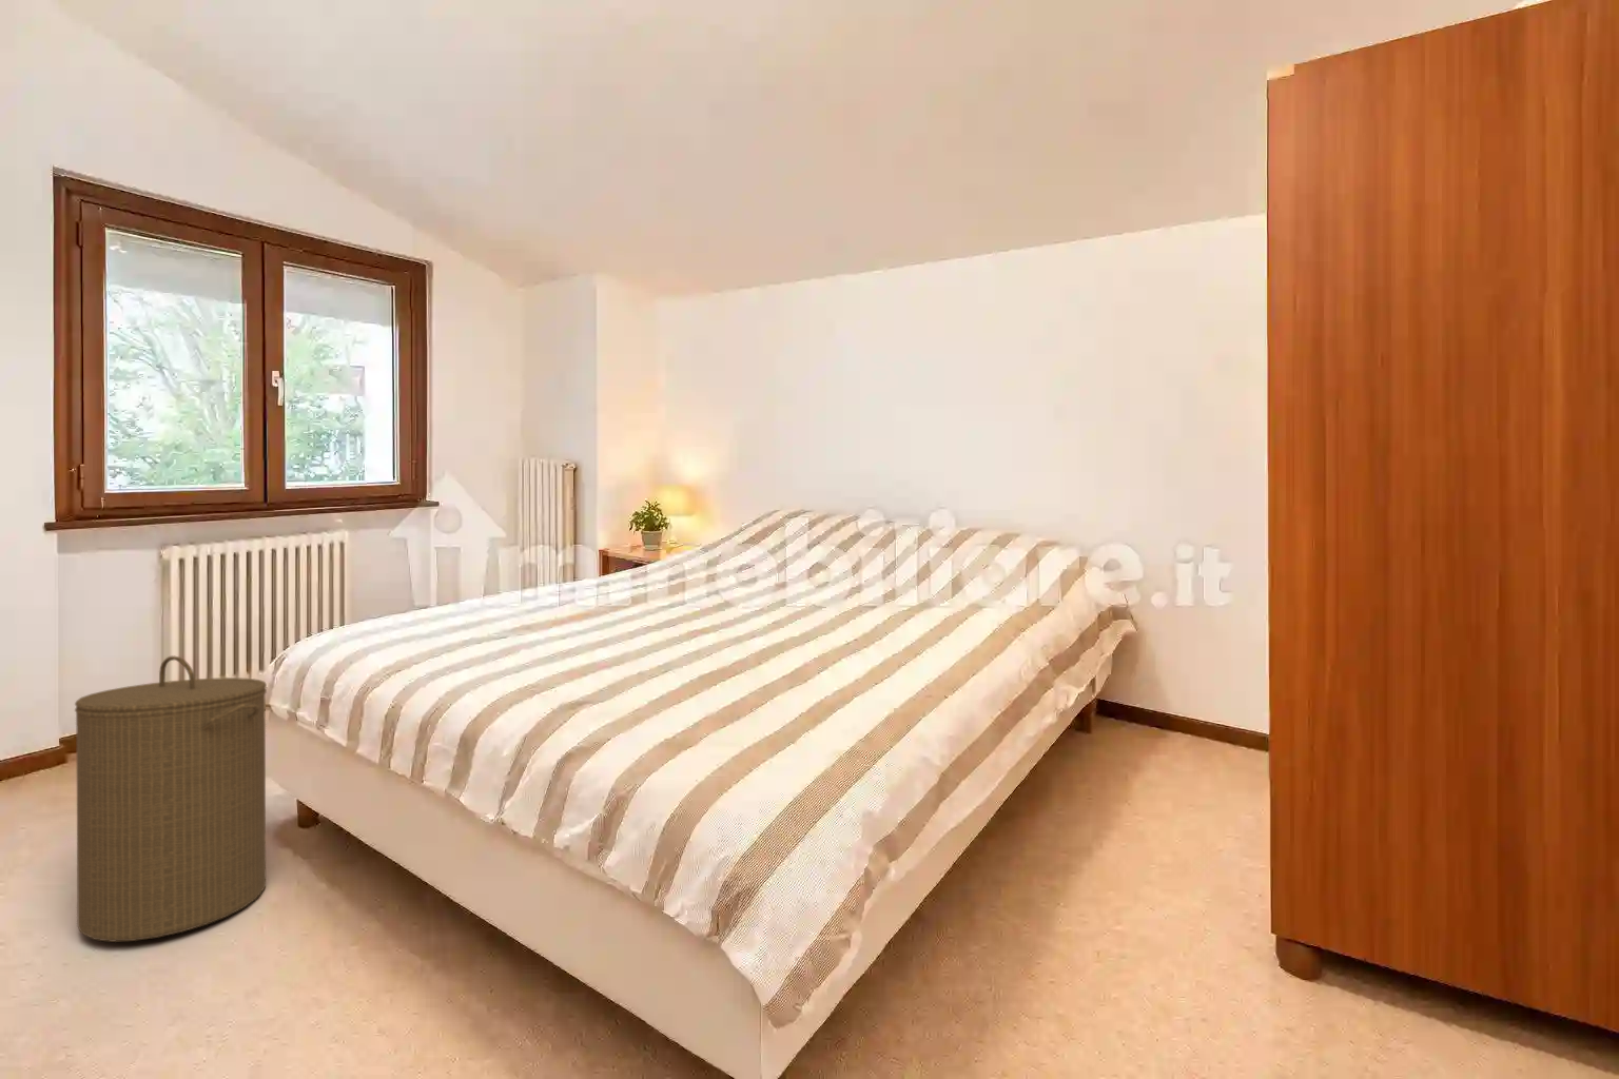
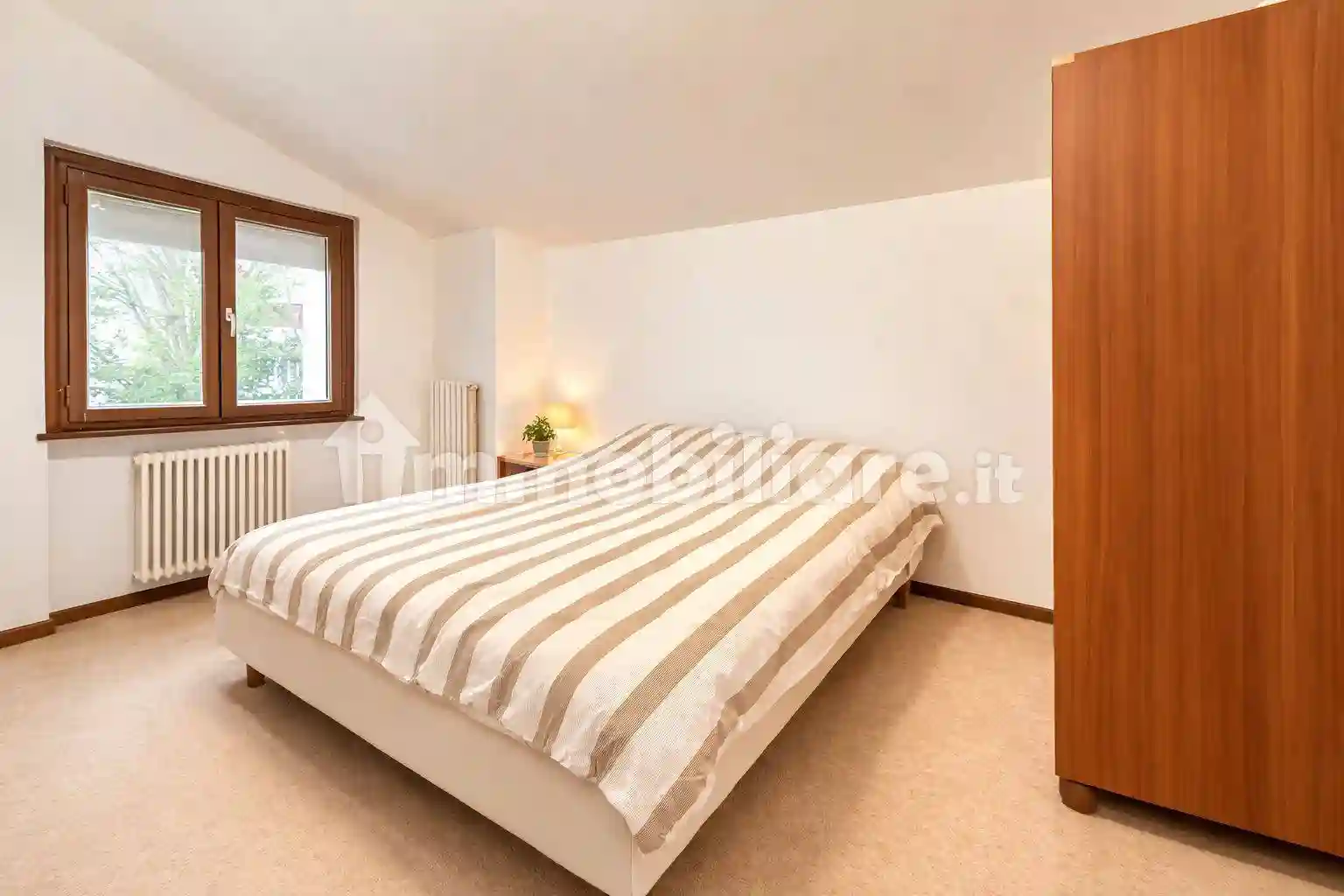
- laundry hamper [73,654,267,943]
